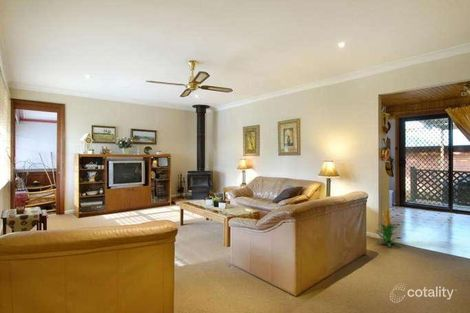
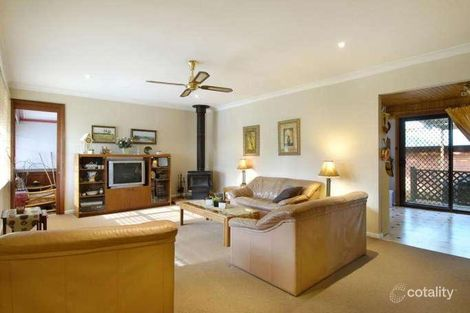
- indoor plant [373,206,403,248]
